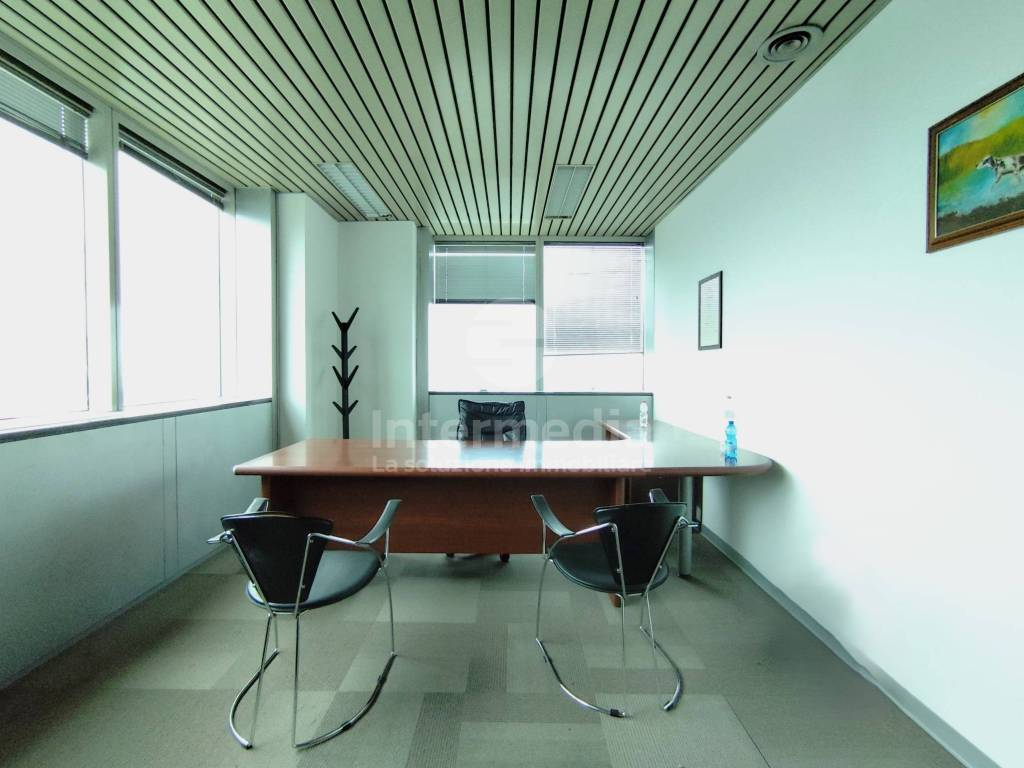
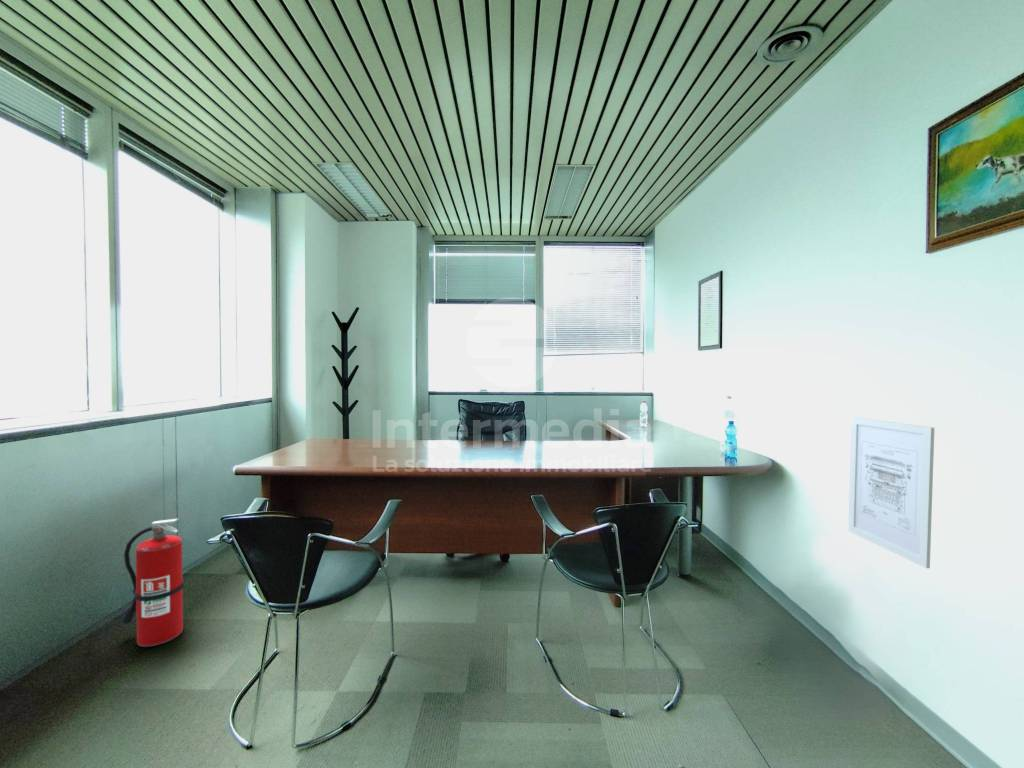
+ wall art [847,416,935,569]
+ fire extinguisher [121,518,185,648]
